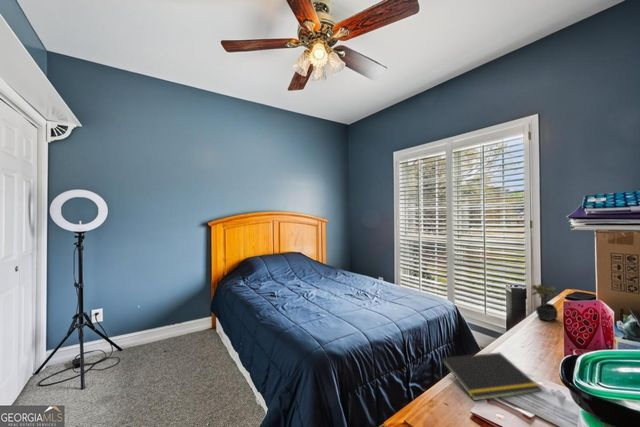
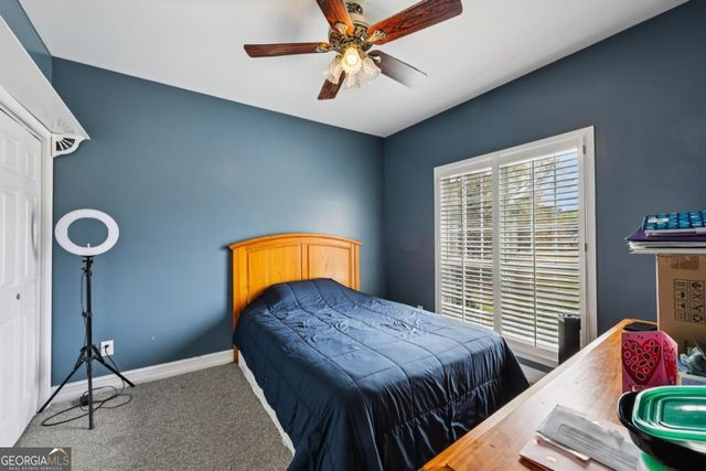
- notepad [440,352,543,402]
- succulent plant [530,283,561,322]
